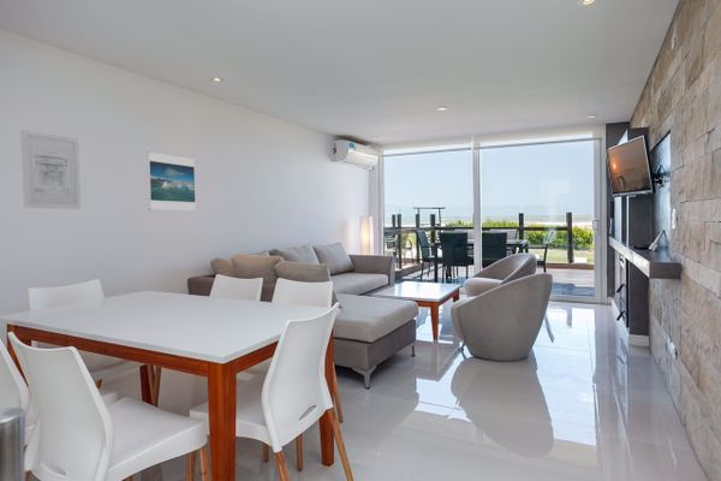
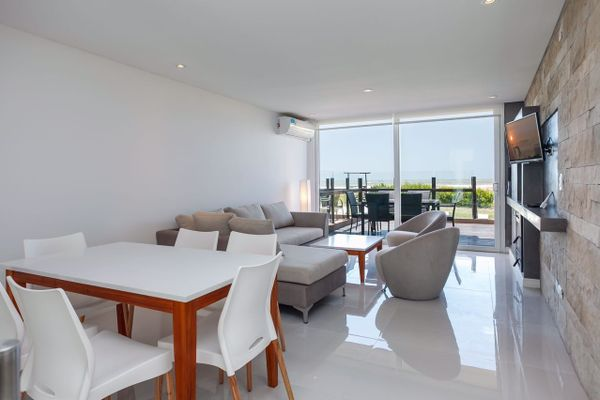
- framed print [145,150,197,212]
- wall art [19,129,82,210]
